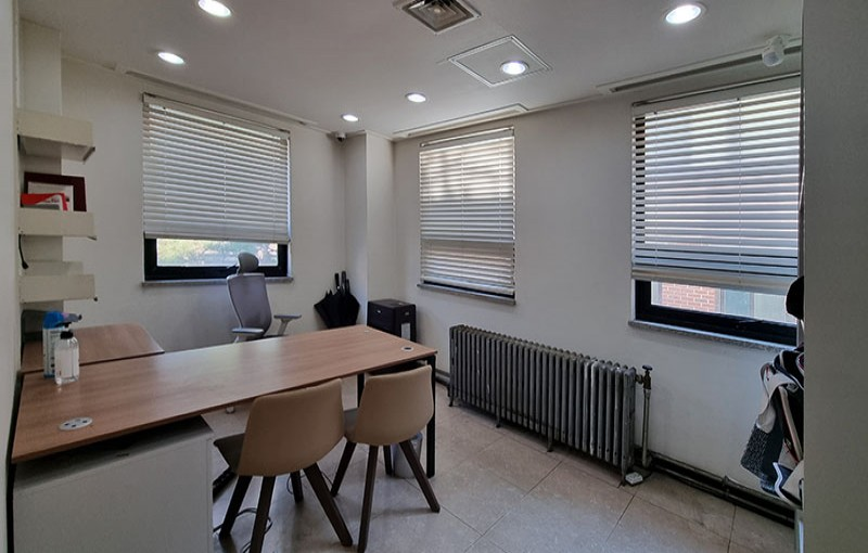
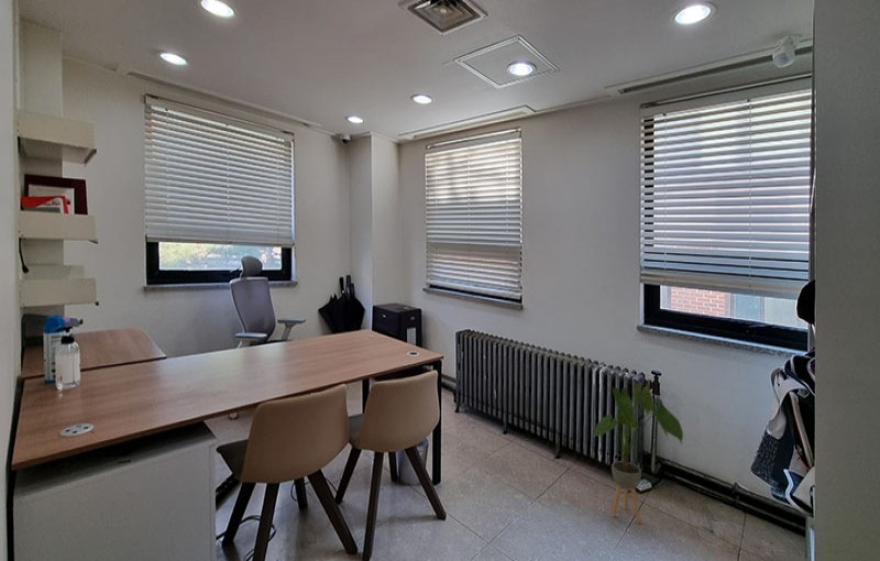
+ house plant [593,383,684,525]
